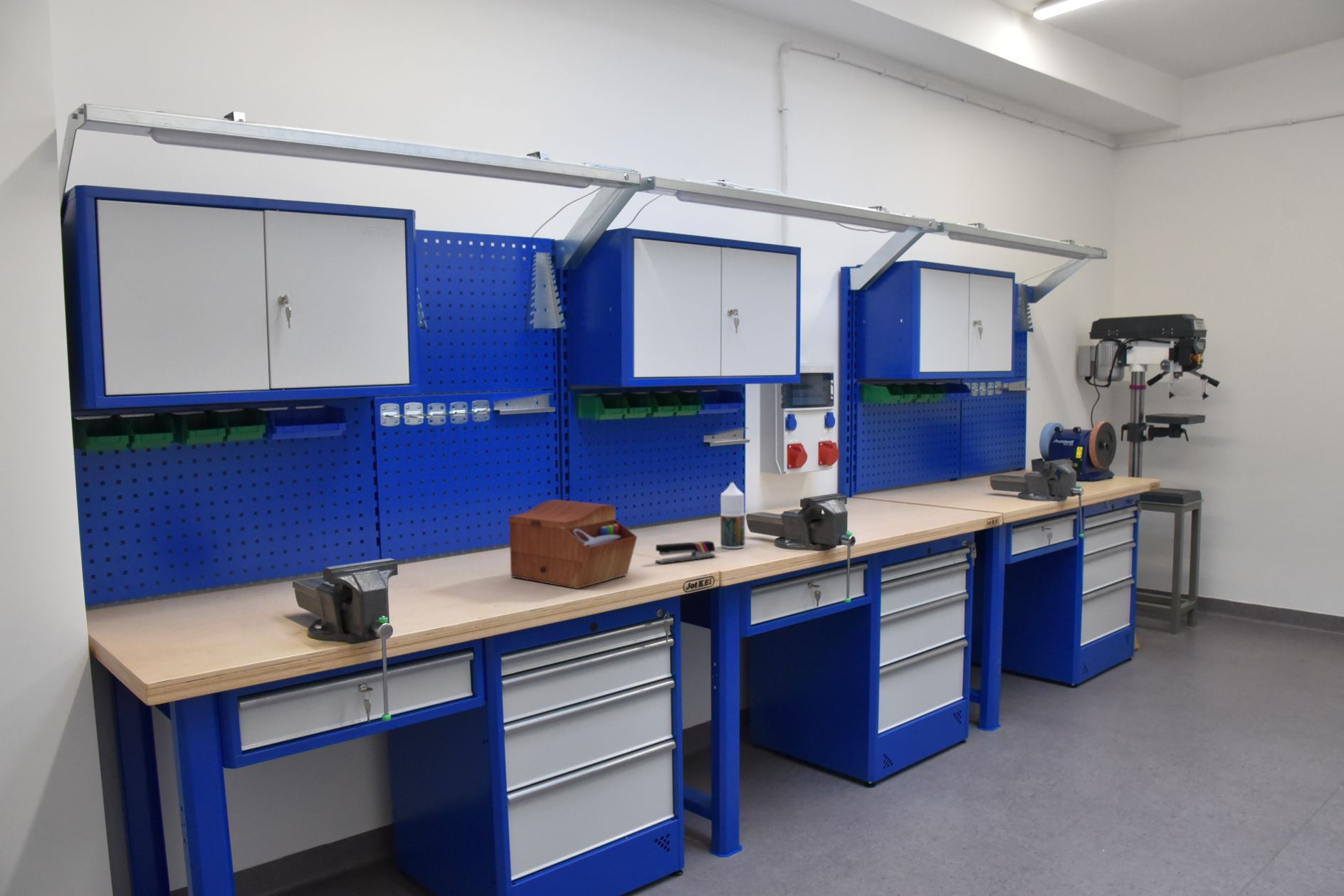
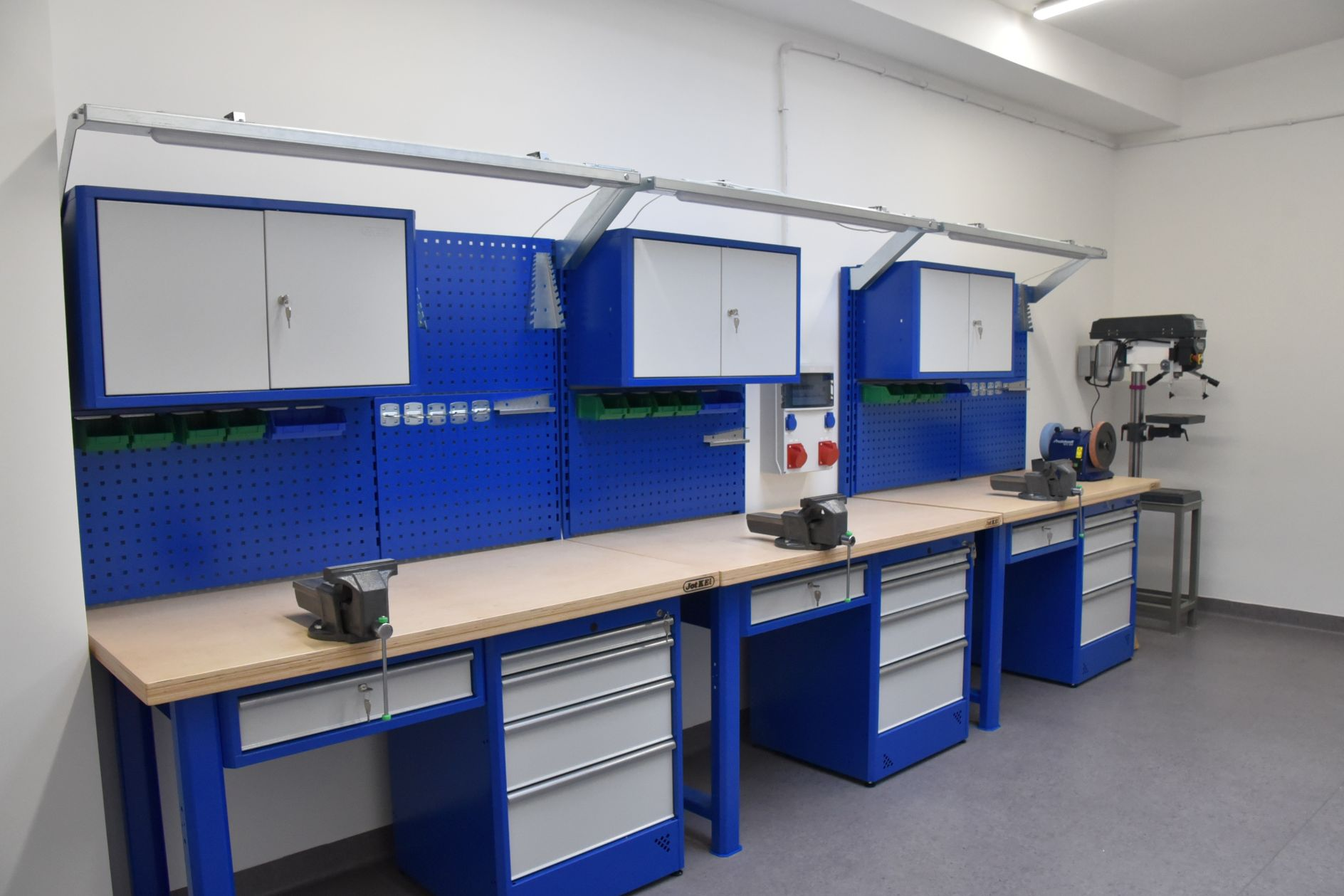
- stapler [654,540,716,564]
- sewing box [508,499,638,589]
- bottle [720,482,745,549]
